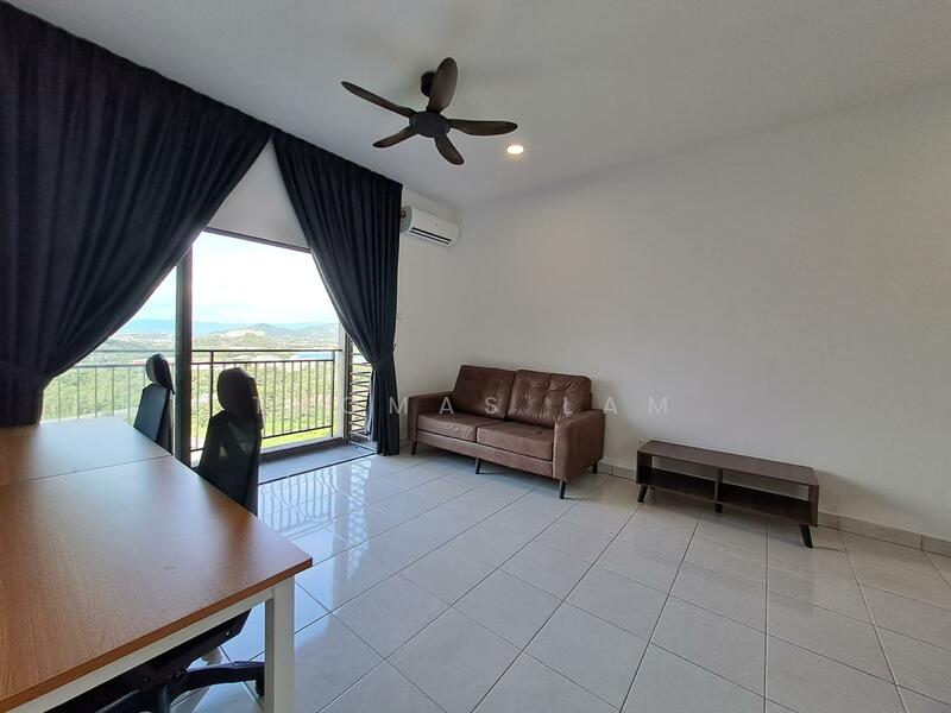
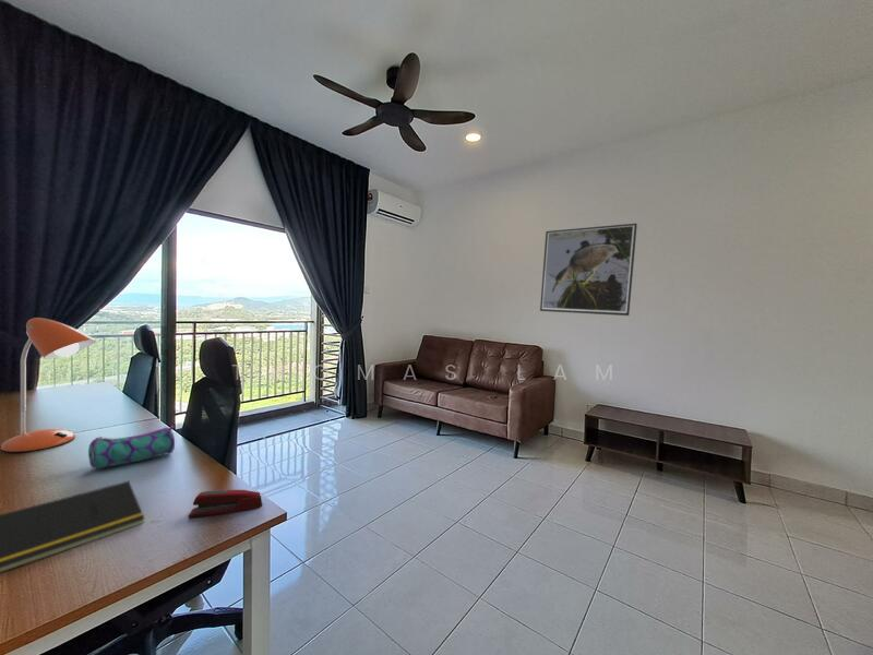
+ desk lamp [0,317,97,454]
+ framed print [539,223,638,317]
+ notepad [0,480,145,574]
+ stapler [187,489,263,519]
+ pencil case [87,425,176,469]
